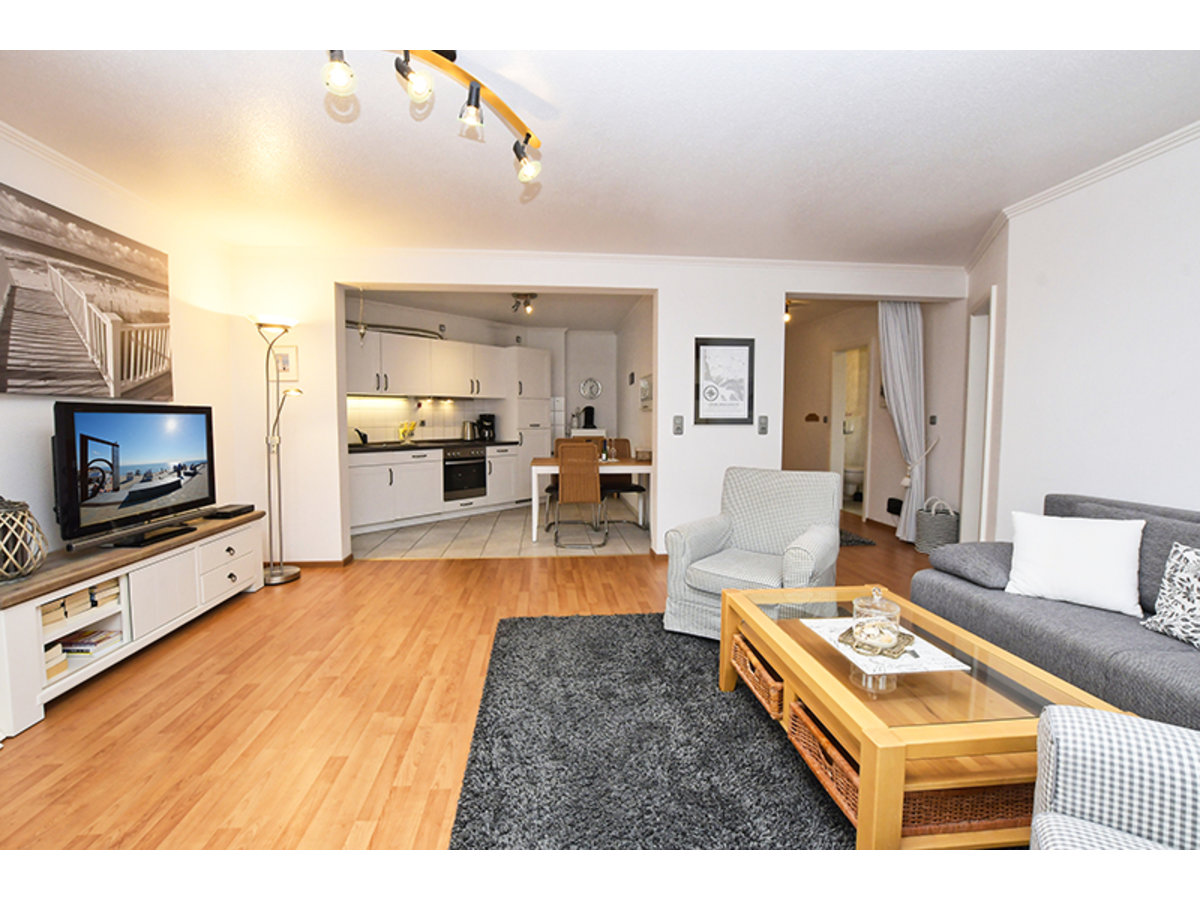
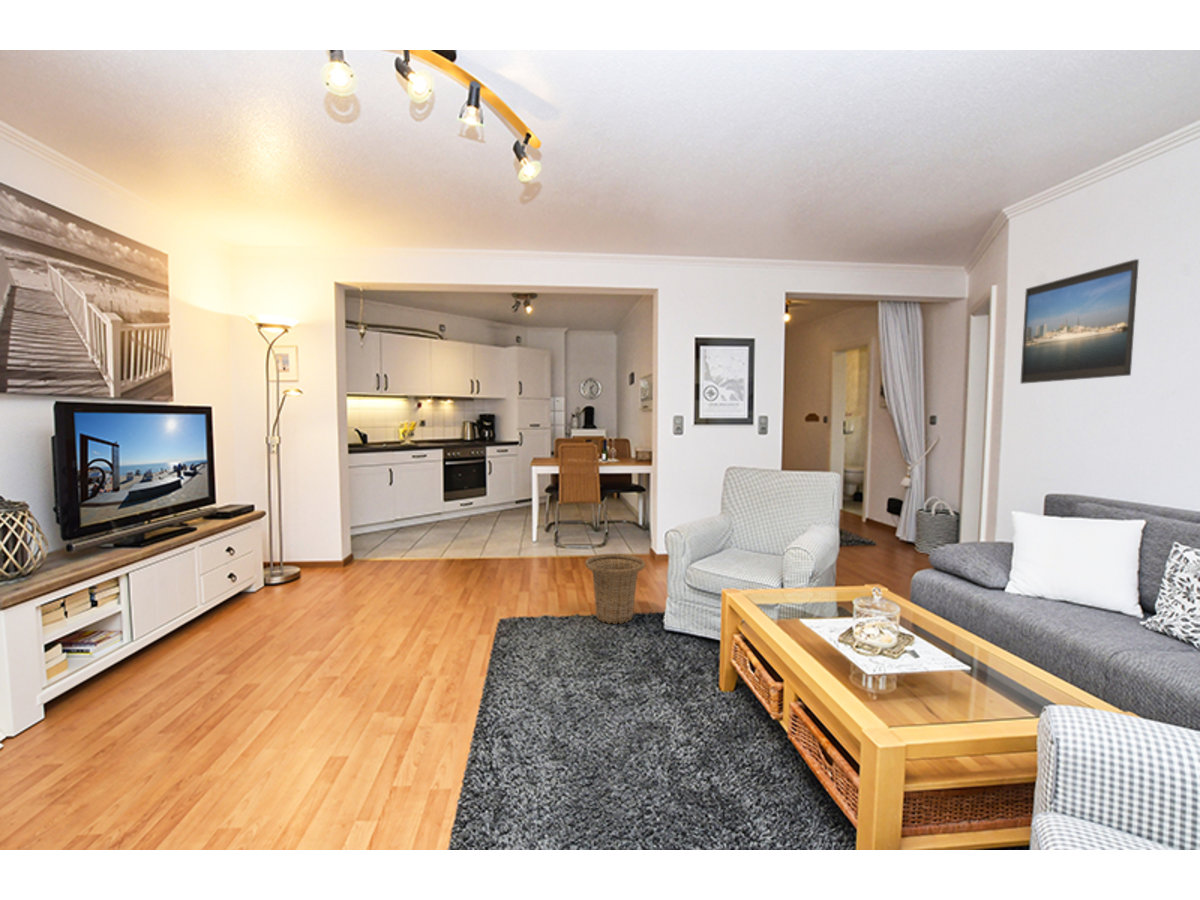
+ basket [584,553,646,625]
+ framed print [1019,258,1140,385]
